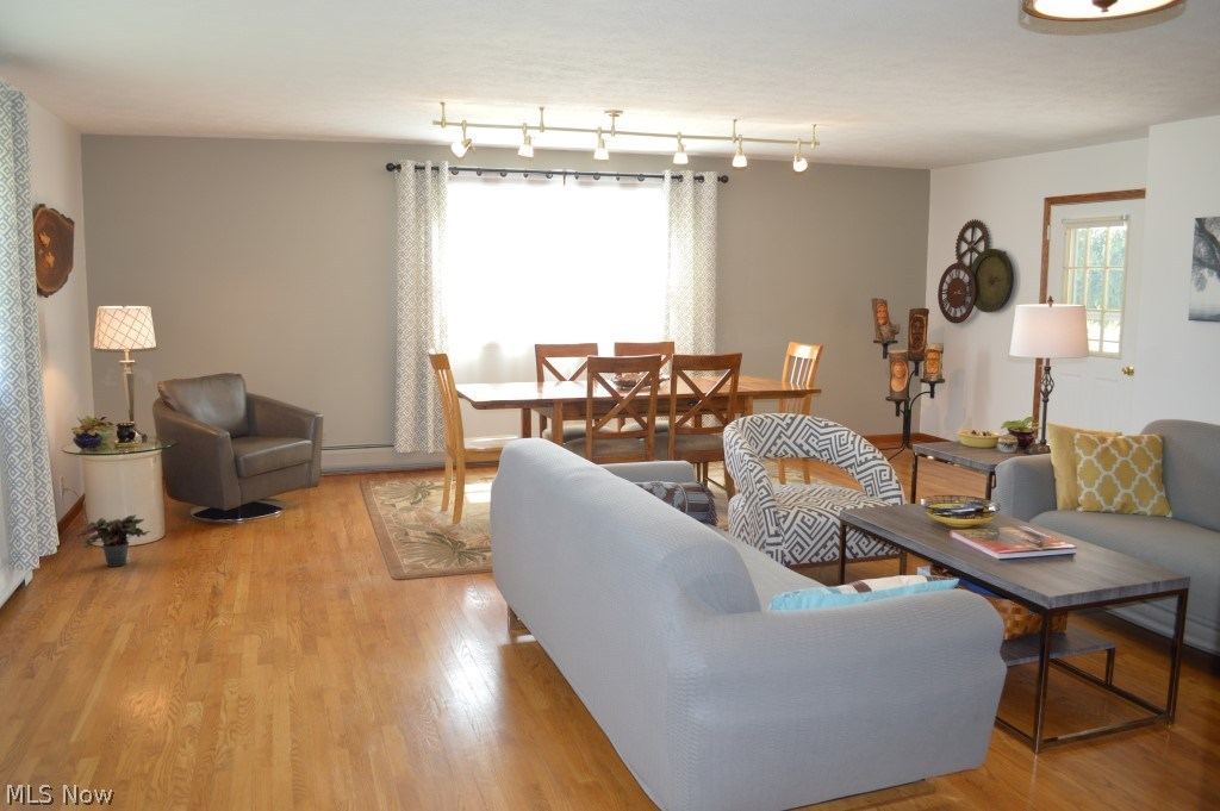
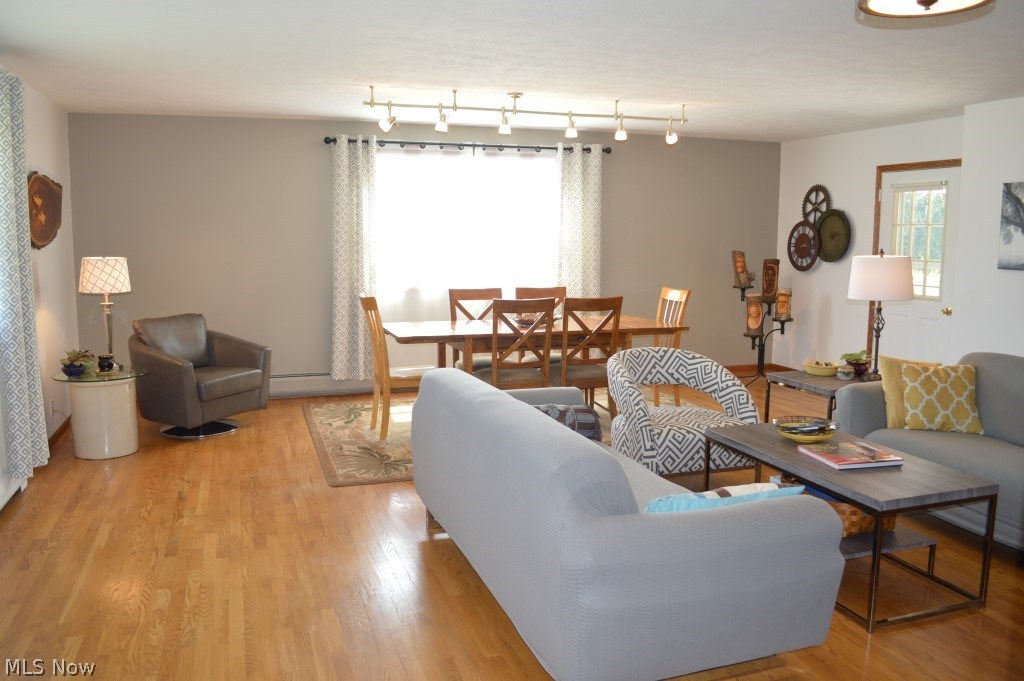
- potted plant [74,513,152,568]
